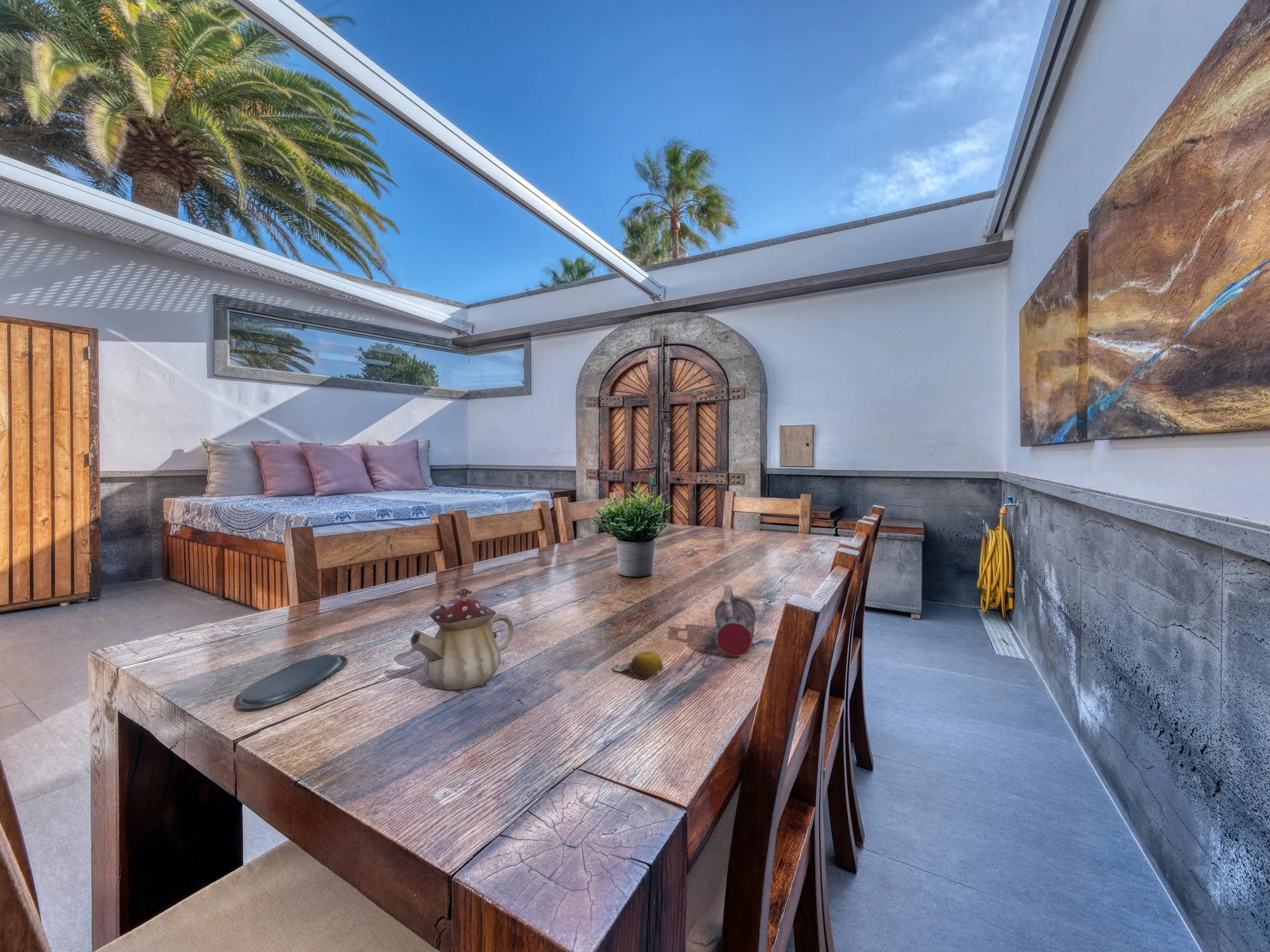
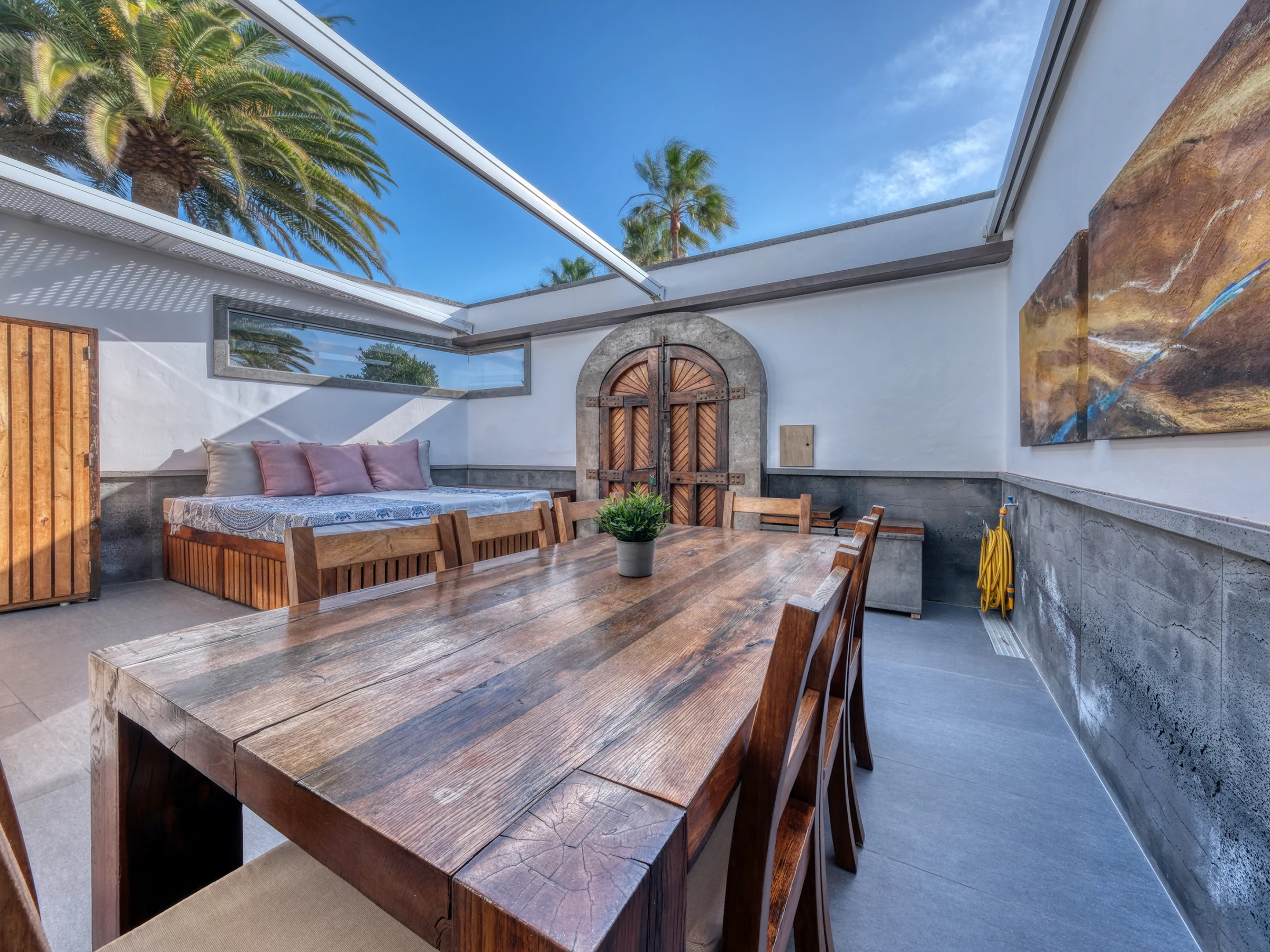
- teapot [410,588,514,691]
- fruit [613,650,664,680]
- oval tray [234,654,348,709]
- beer mug [714,585,757,657]
